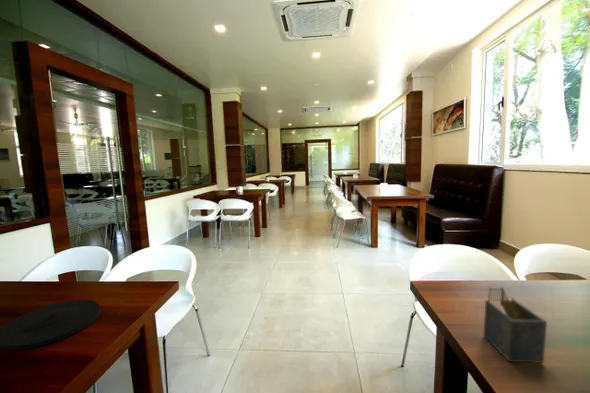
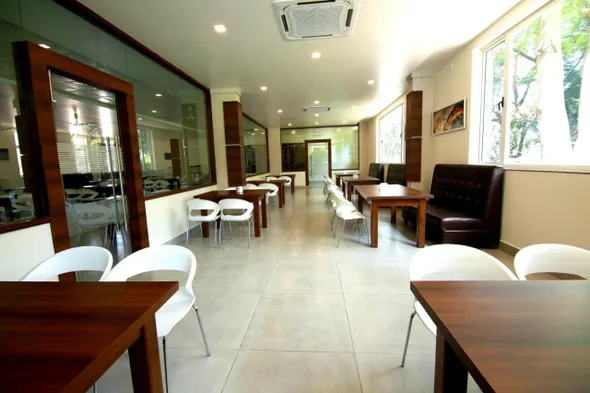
- plate [0,299,101,351]
- napkin holder [483,286,548,364]
